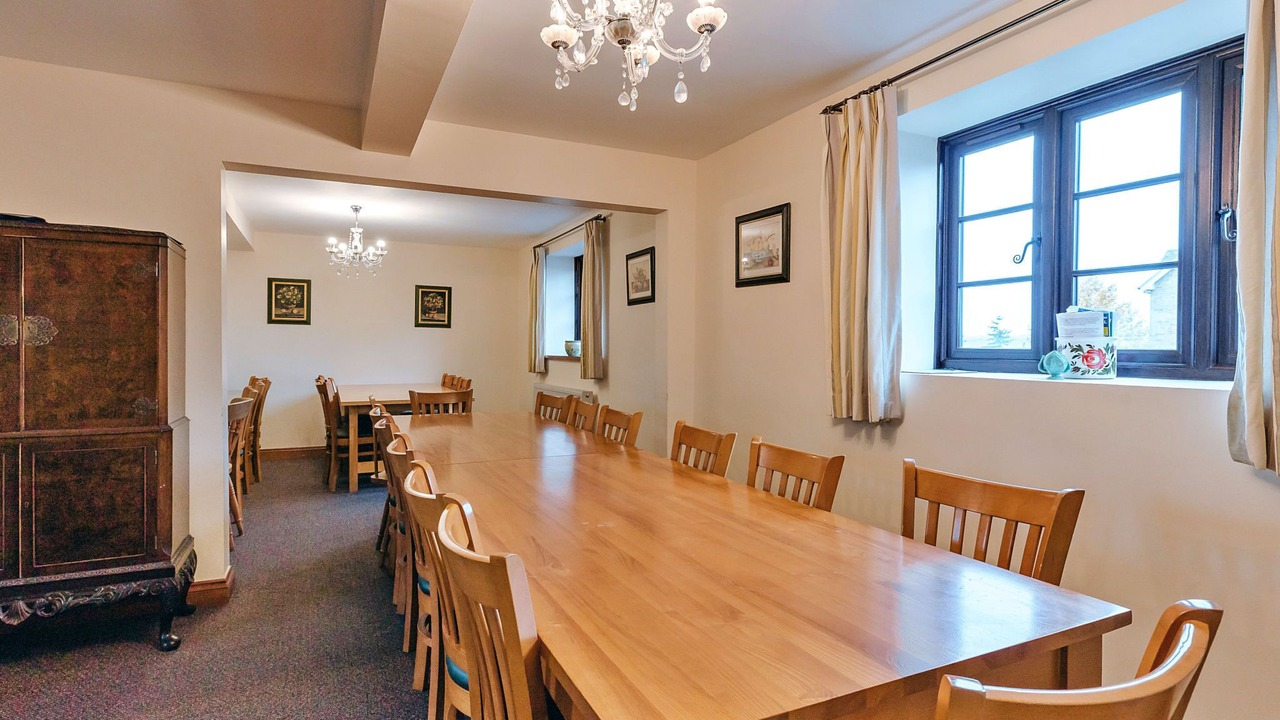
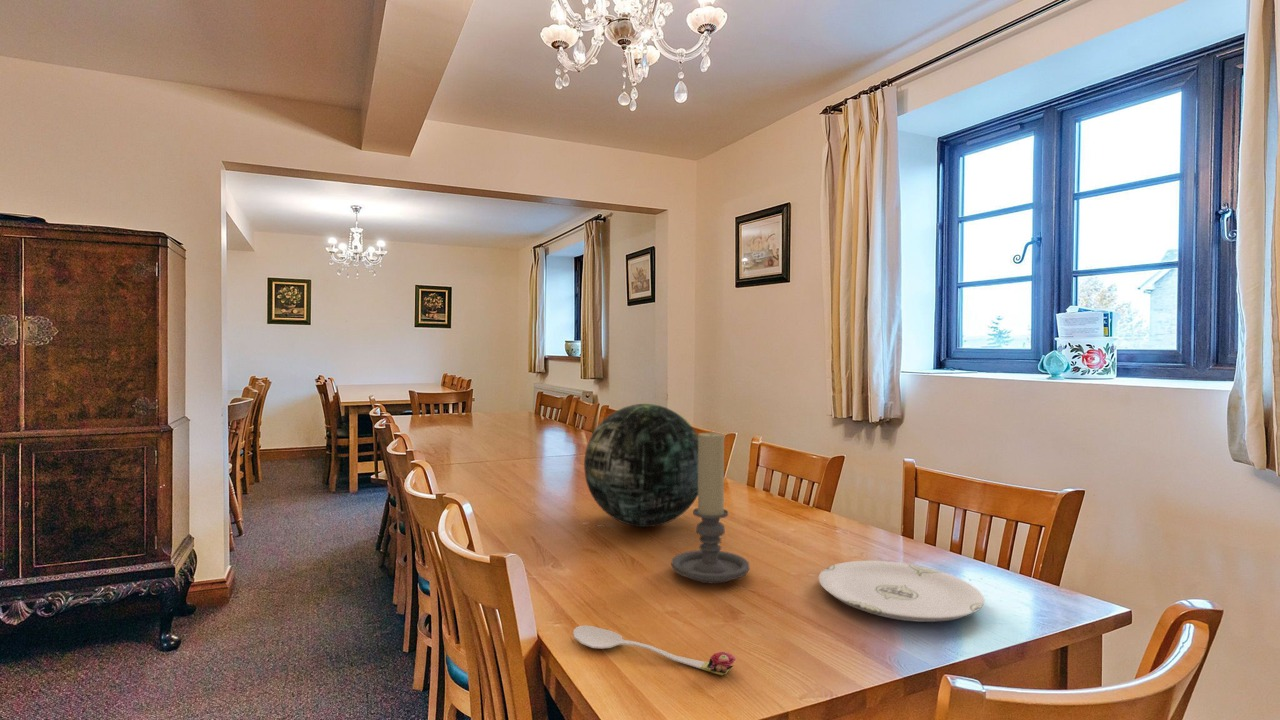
+ decorative orb [583,403,698,528]
+ spoon [572,625,737,676]
+ candle holder [671,430,750,585]
+ plate [818,560,985,623]
